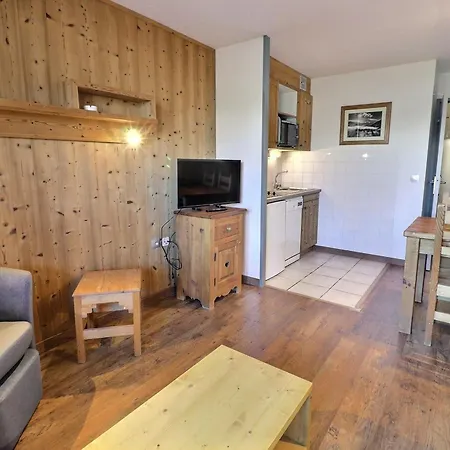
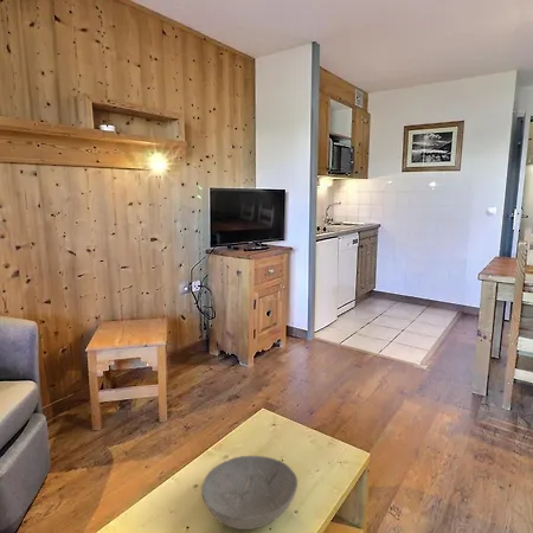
+ bowl [200,455,298,531]
